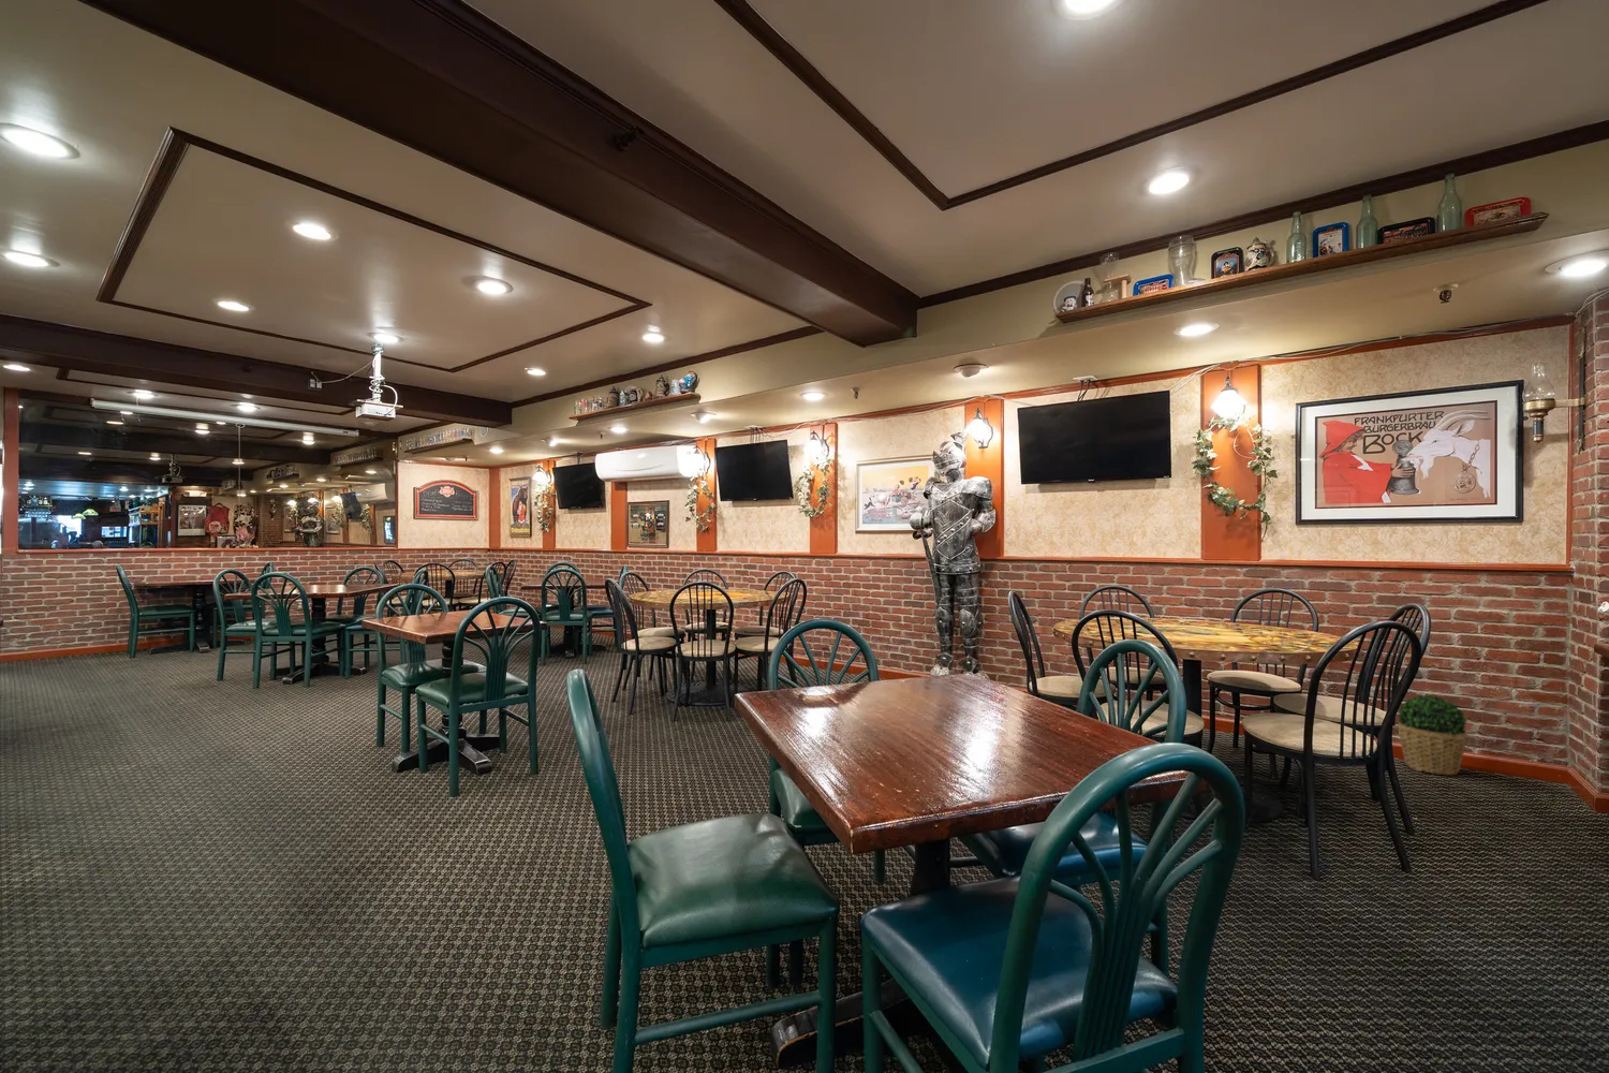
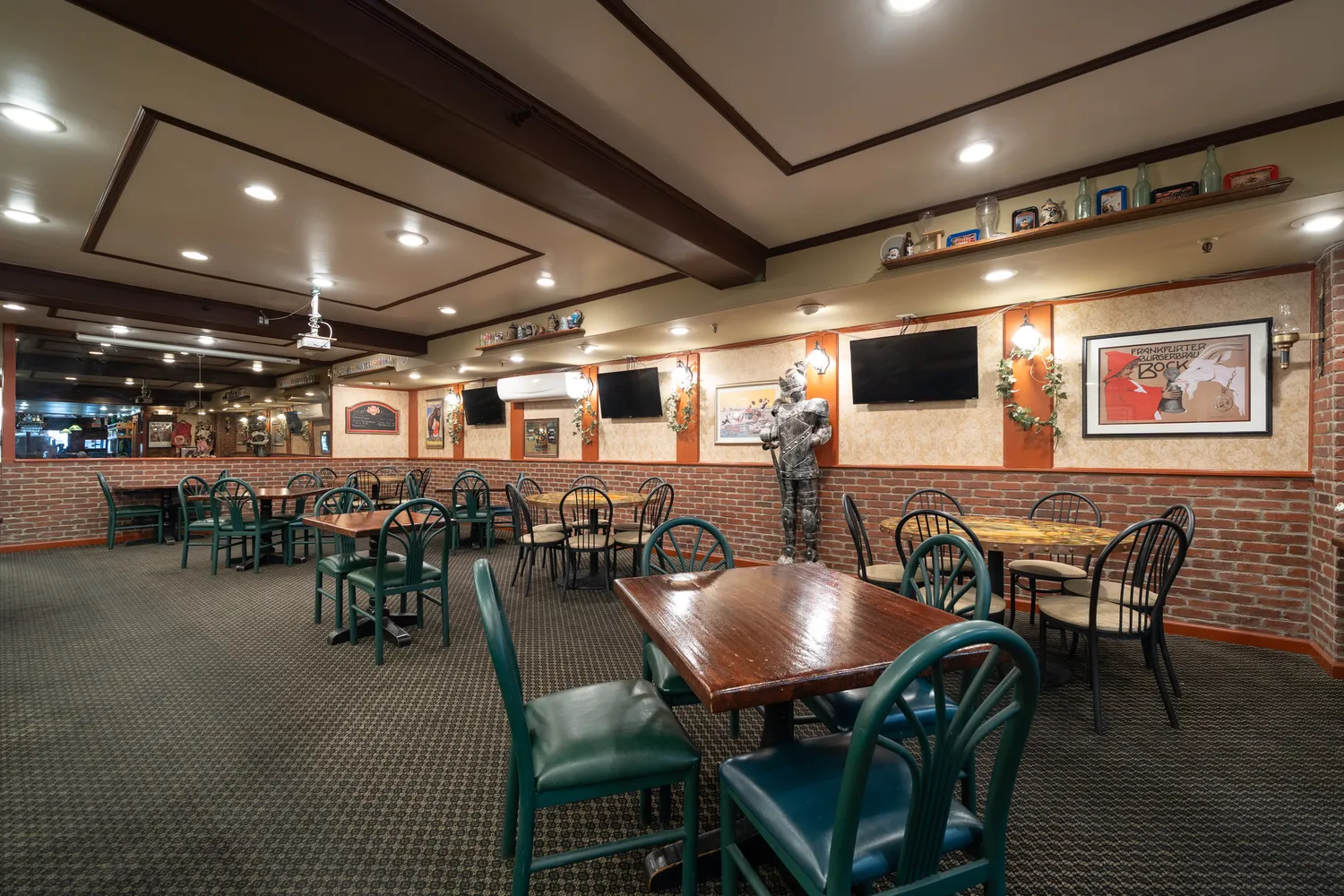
- potted plant [1397,693,1469,776]
